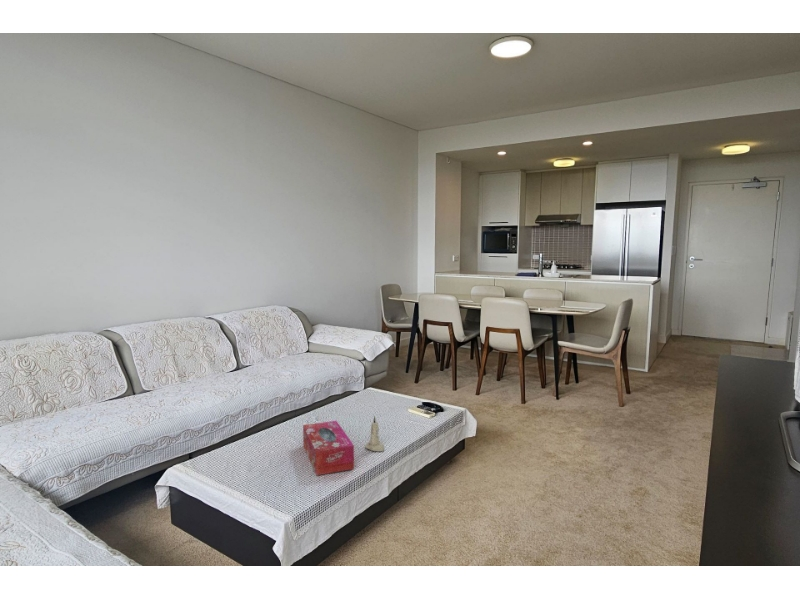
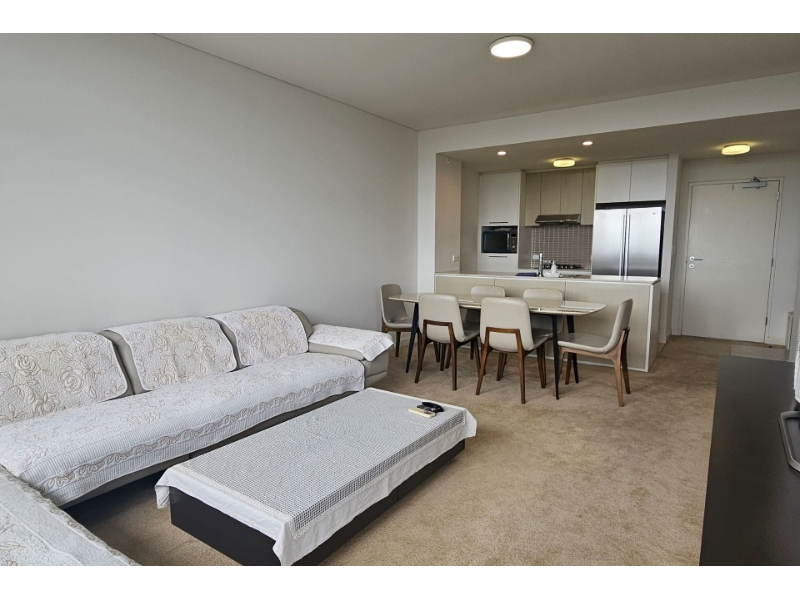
- tissue box [302,420,355,476]
- candle [365,415,385,452]
